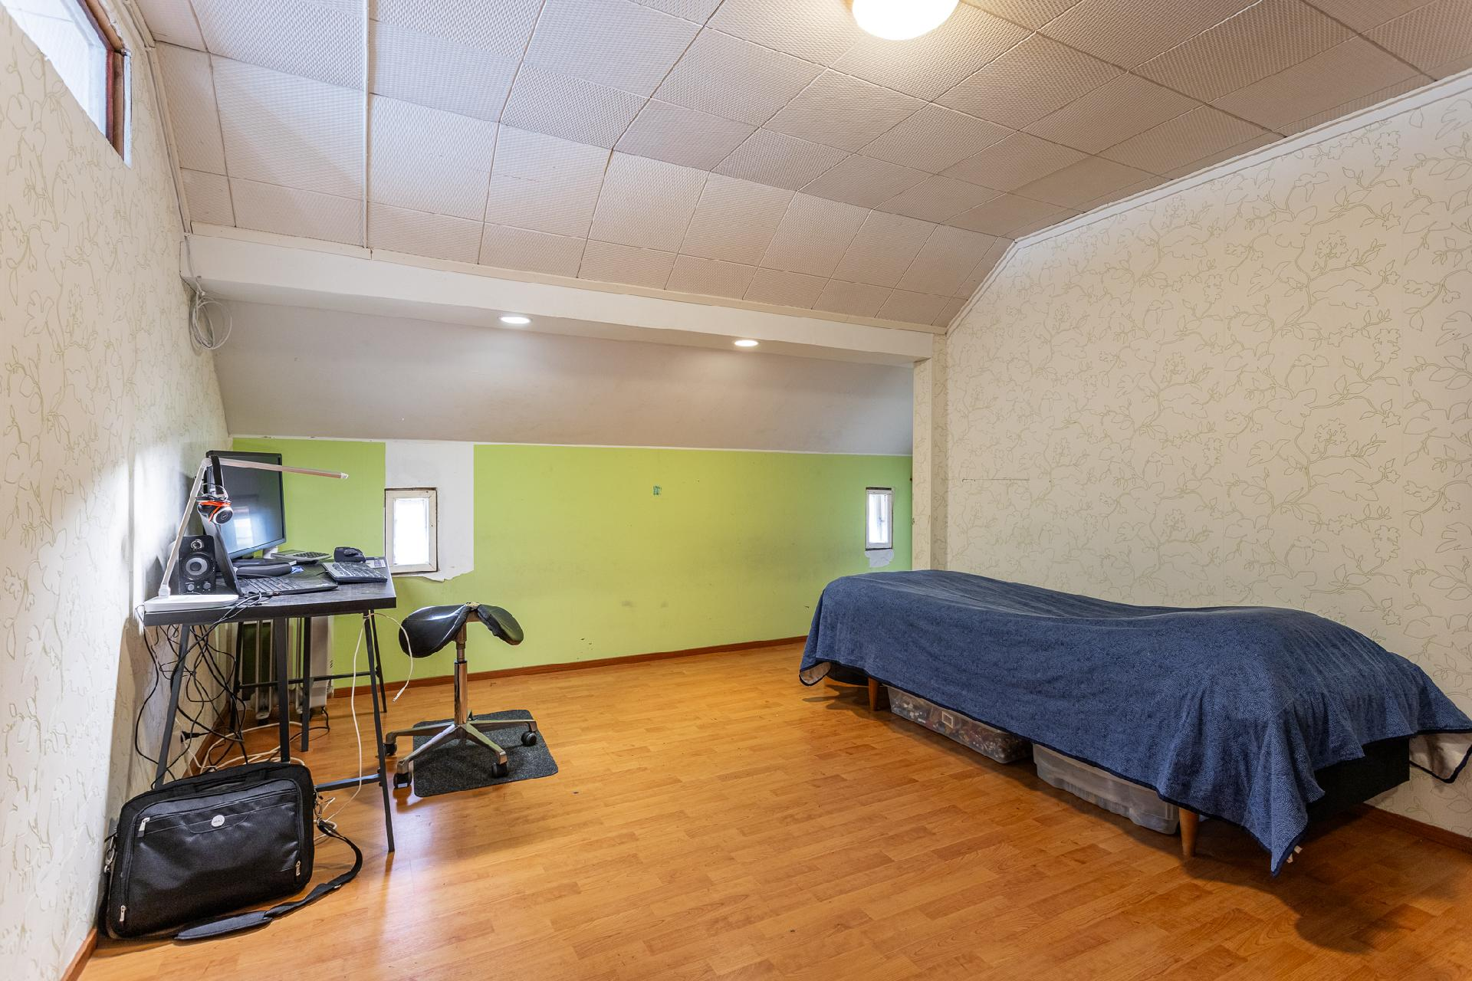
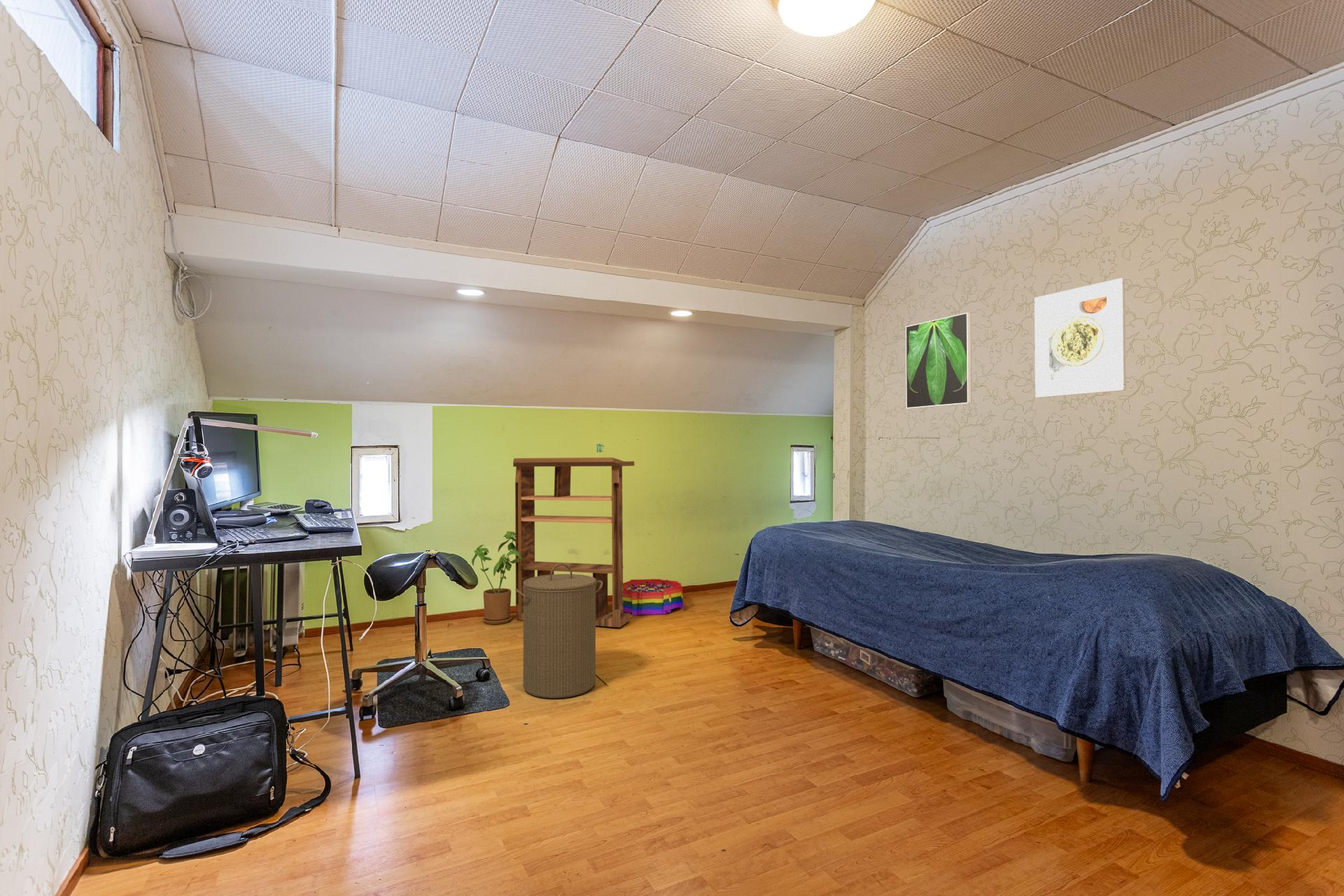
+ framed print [1034,277,1126,398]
+ bookshelf [512,456,635,628]
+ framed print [905,312,972,409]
+ laundry hamper [514,563,603,699]
+ storage bin [623,578,684,616]
+ house plant [471,531,524,625]
